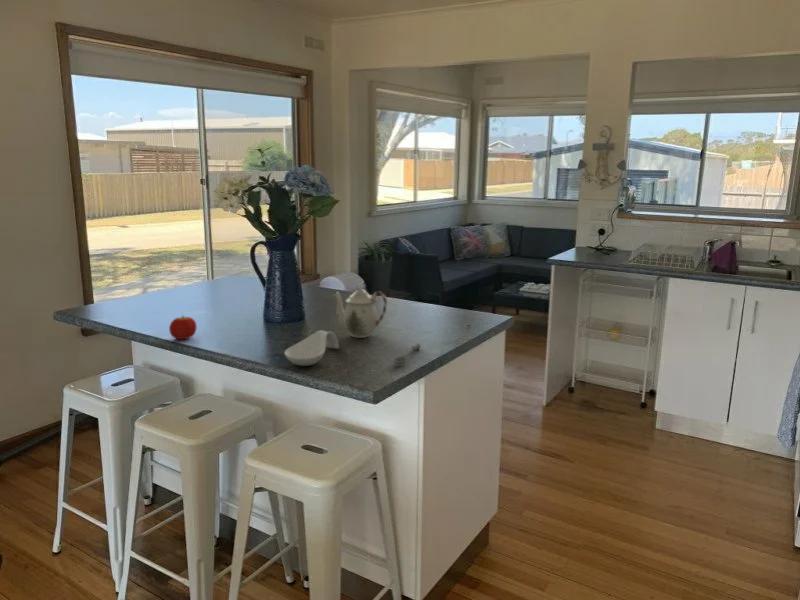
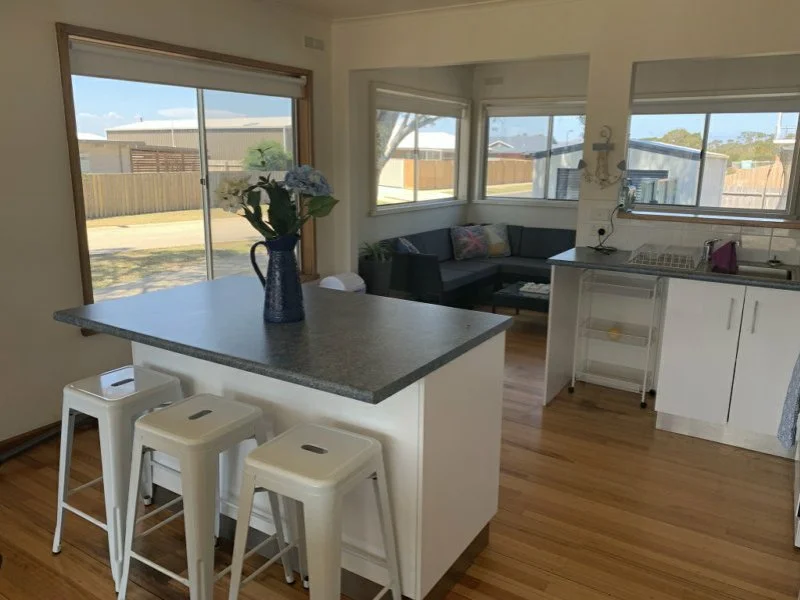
- soupspoon [392,342,422,365]
- teapot [333,284,388,339]
- fruit [168,314,198,340]
- spoon rest [283,329,340,367]
